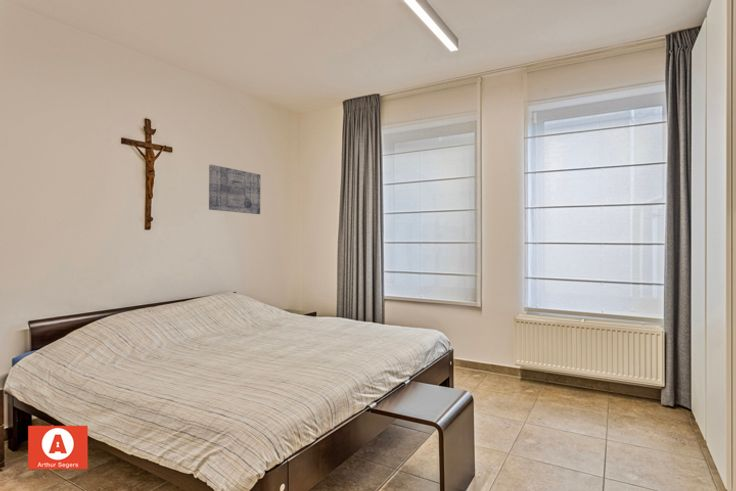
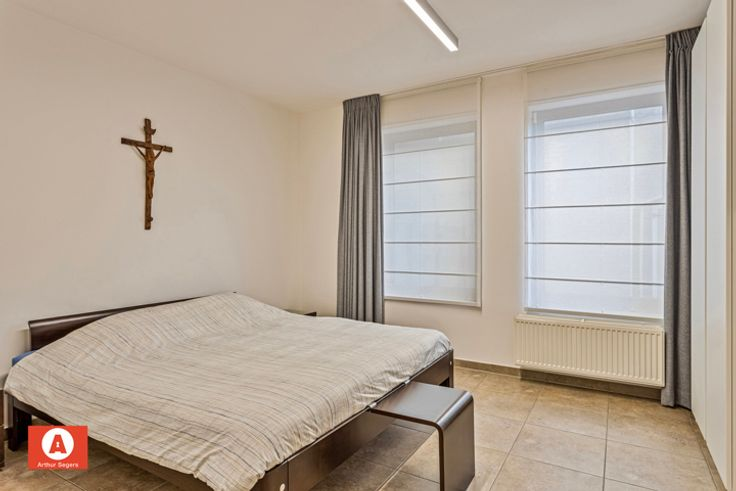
- wall art [208,164,261,215]
